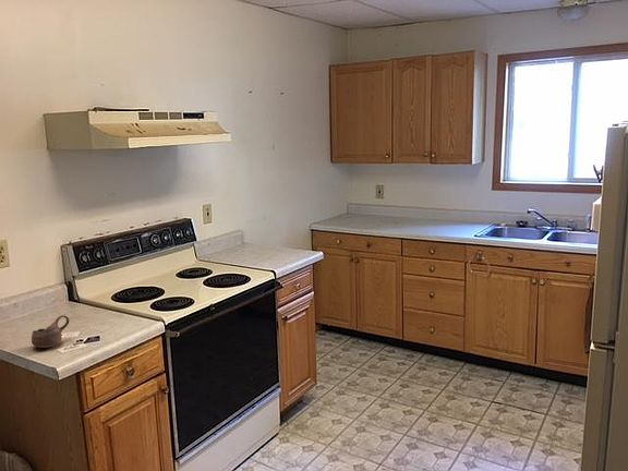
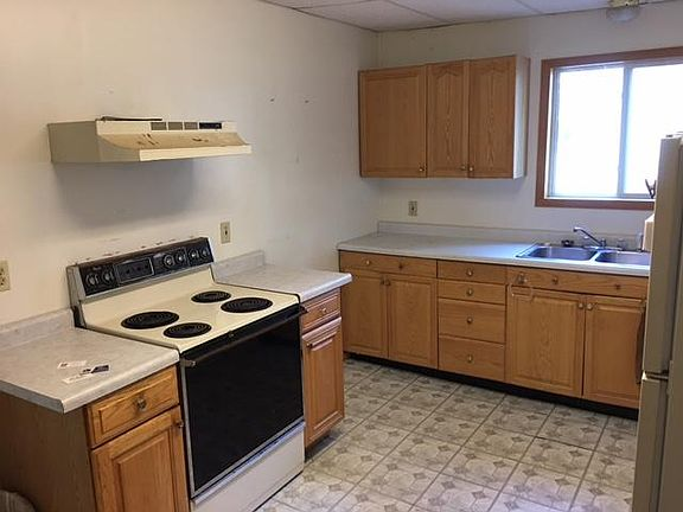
- cup [31,314,70,349]
